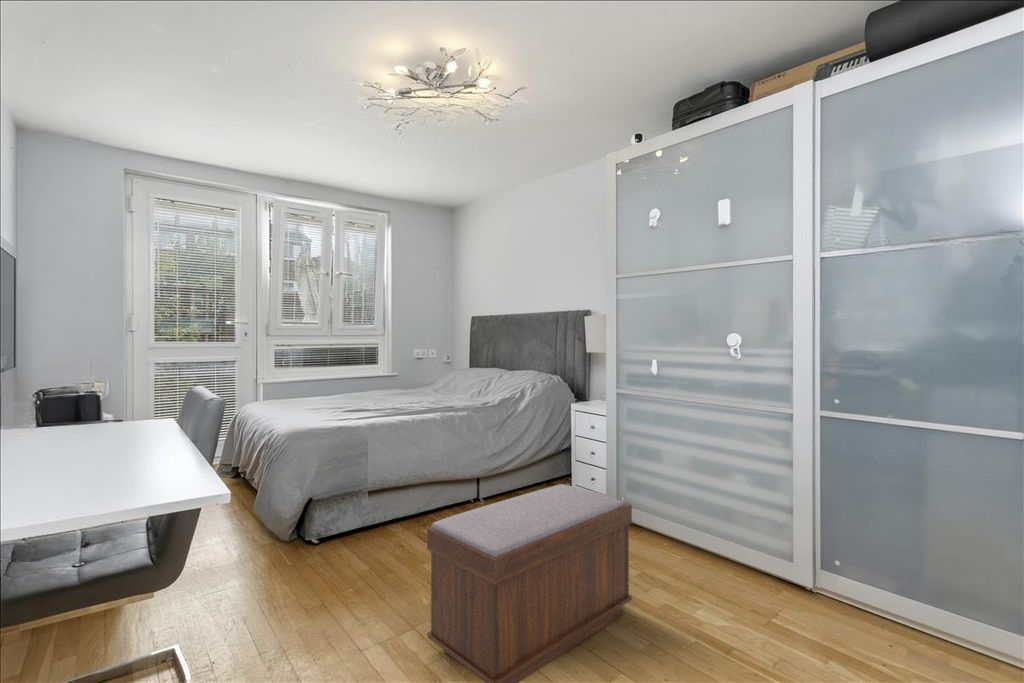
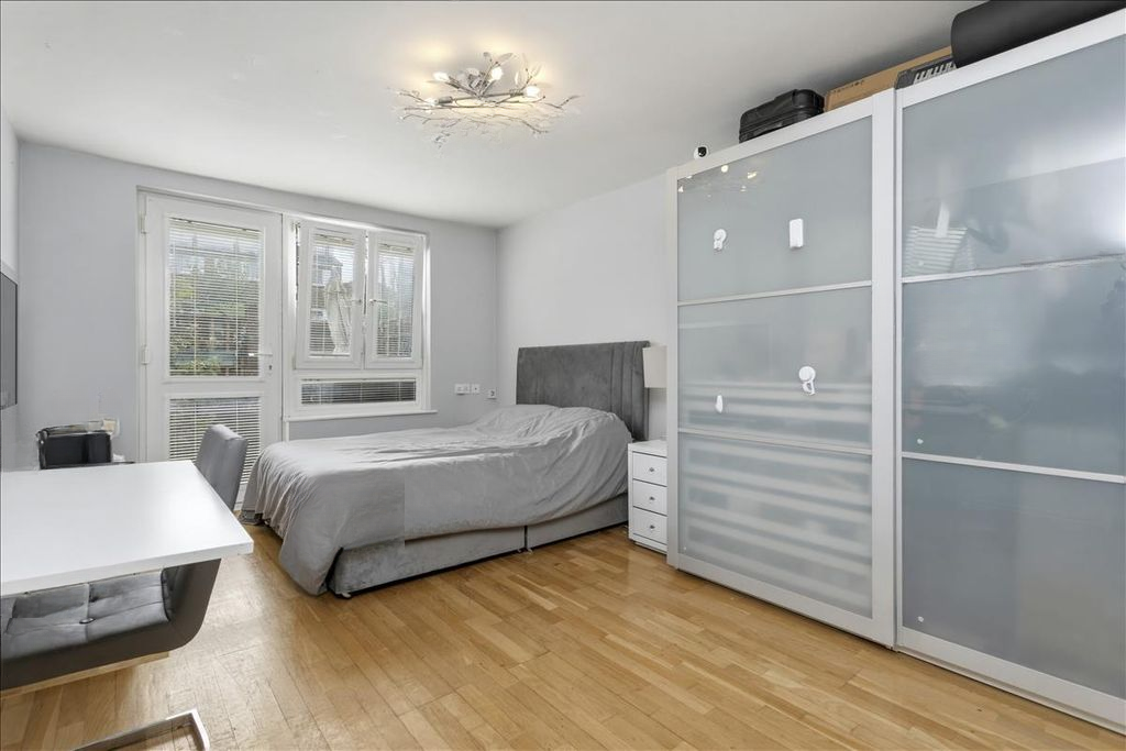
- bench [426,483,633,683]
